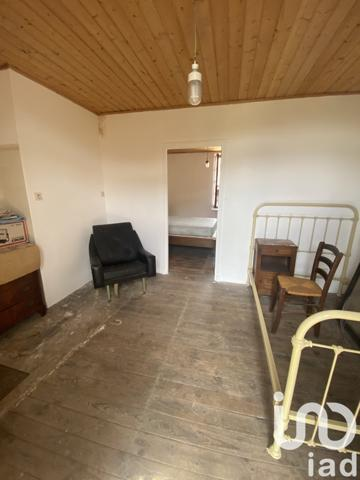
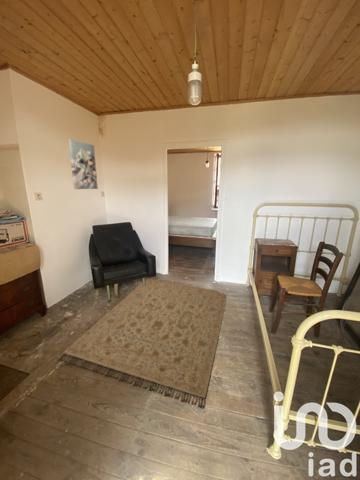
+ rug [57,277,228,409]
+ wall art [67,138,99,190]
